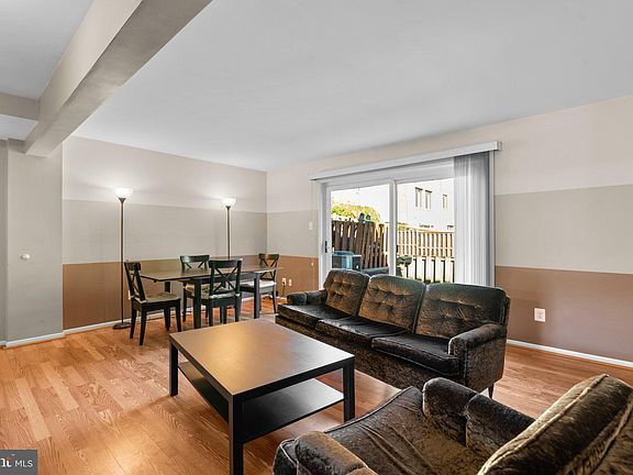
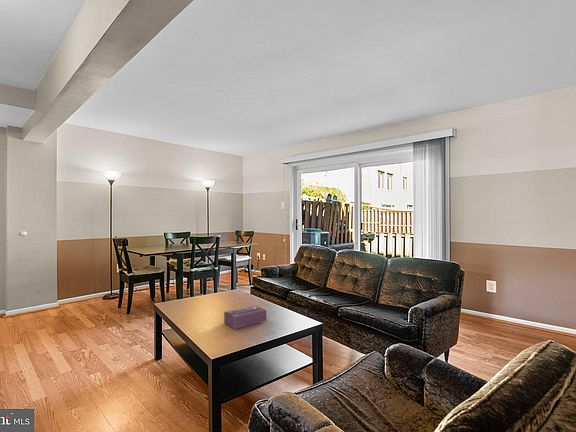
+ tissue box [223,304,267,330]
